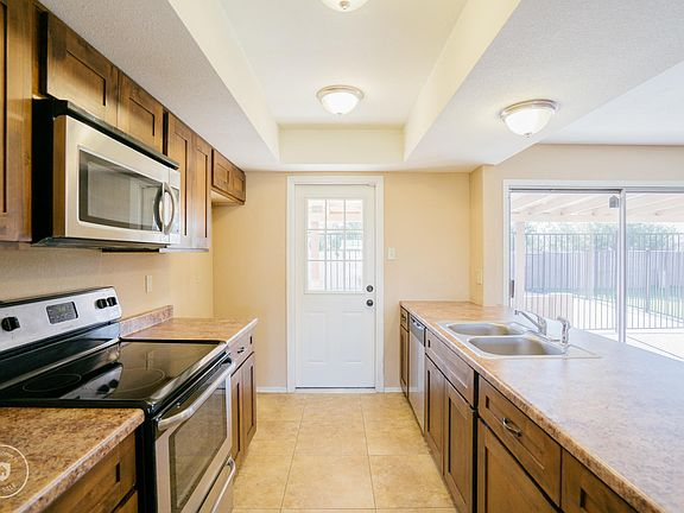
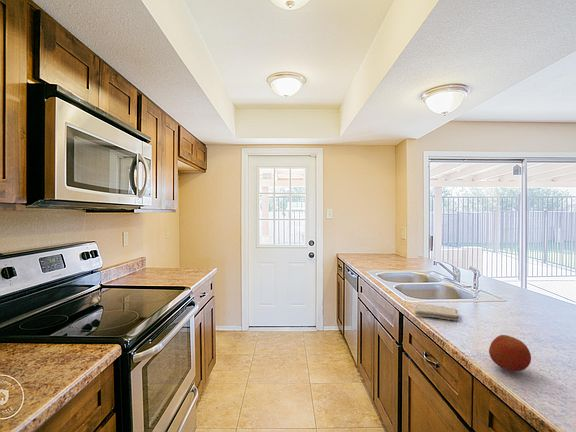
+ fruit [488,334,532,373]
+ washcloth [414,303,460,322]
